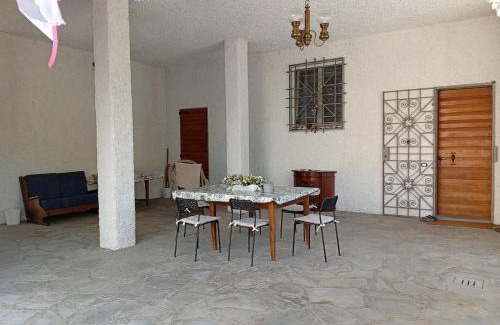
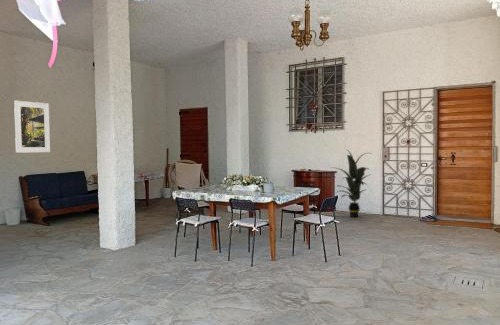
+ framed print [13,100,51,154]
+ indoor plant [330,148,374,218]
